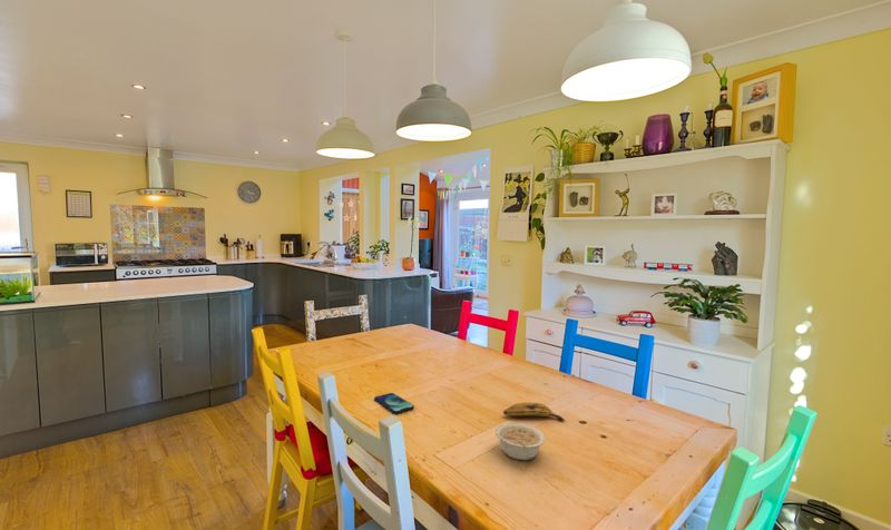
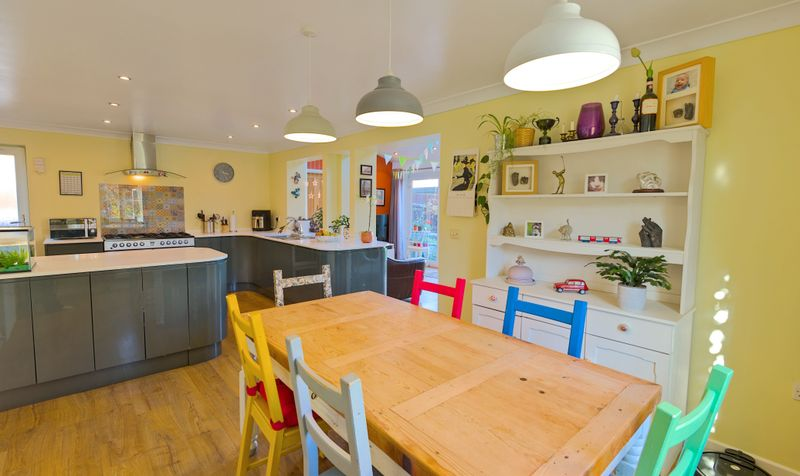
- banana [502,401,566,422]
- legume [495,422,546,461]
- smartphone [373,392,415,414]
